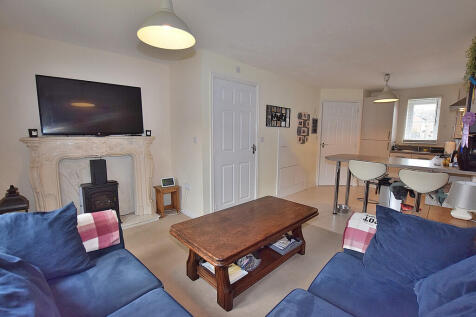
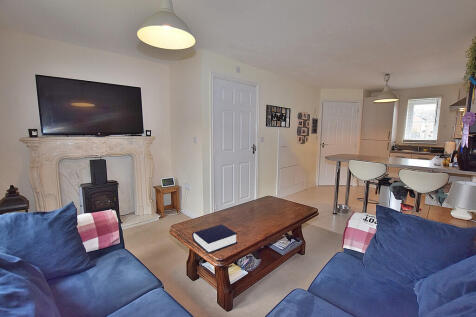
+ book [191,223,238,255]
